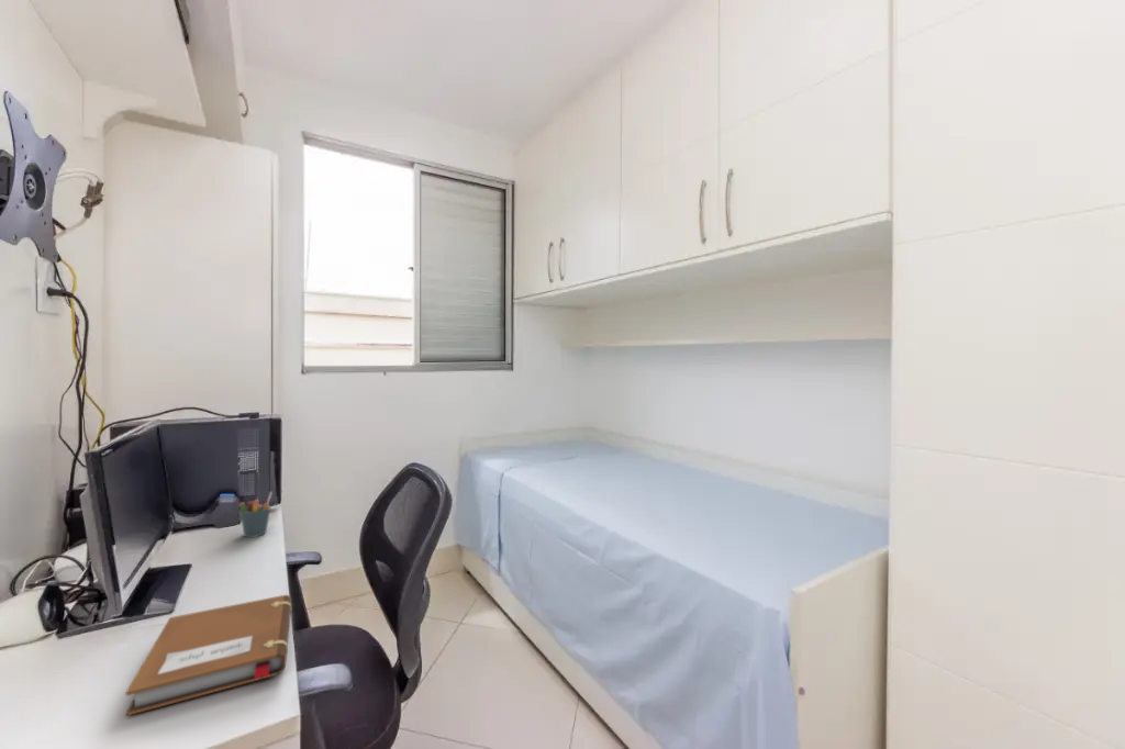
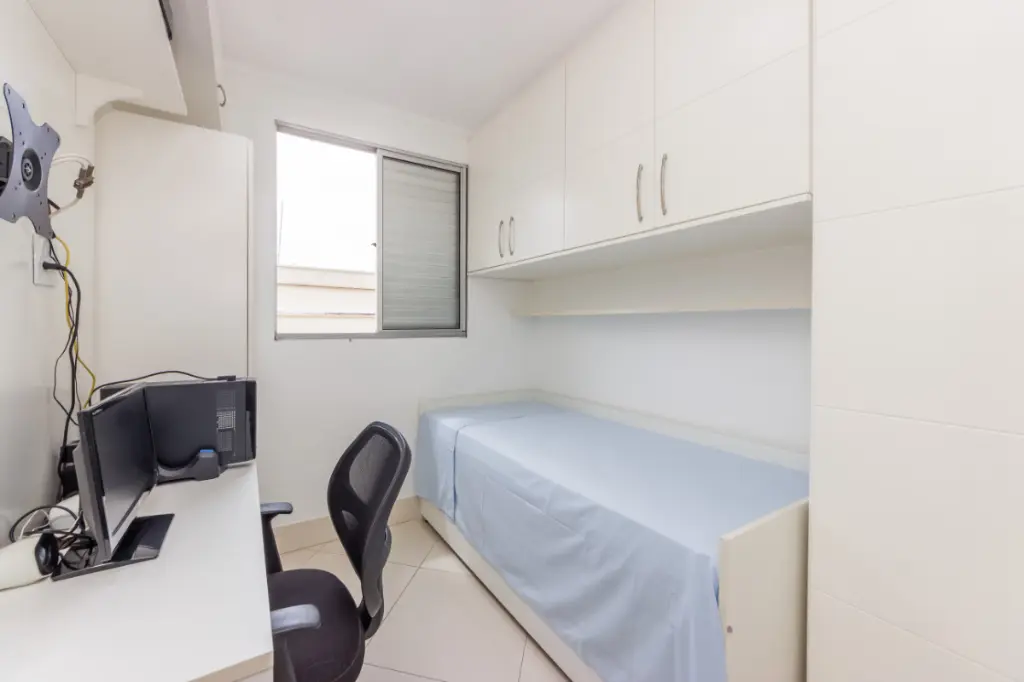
- notebook [125,594,292,717]
- pen holder [237,491,274,538]
